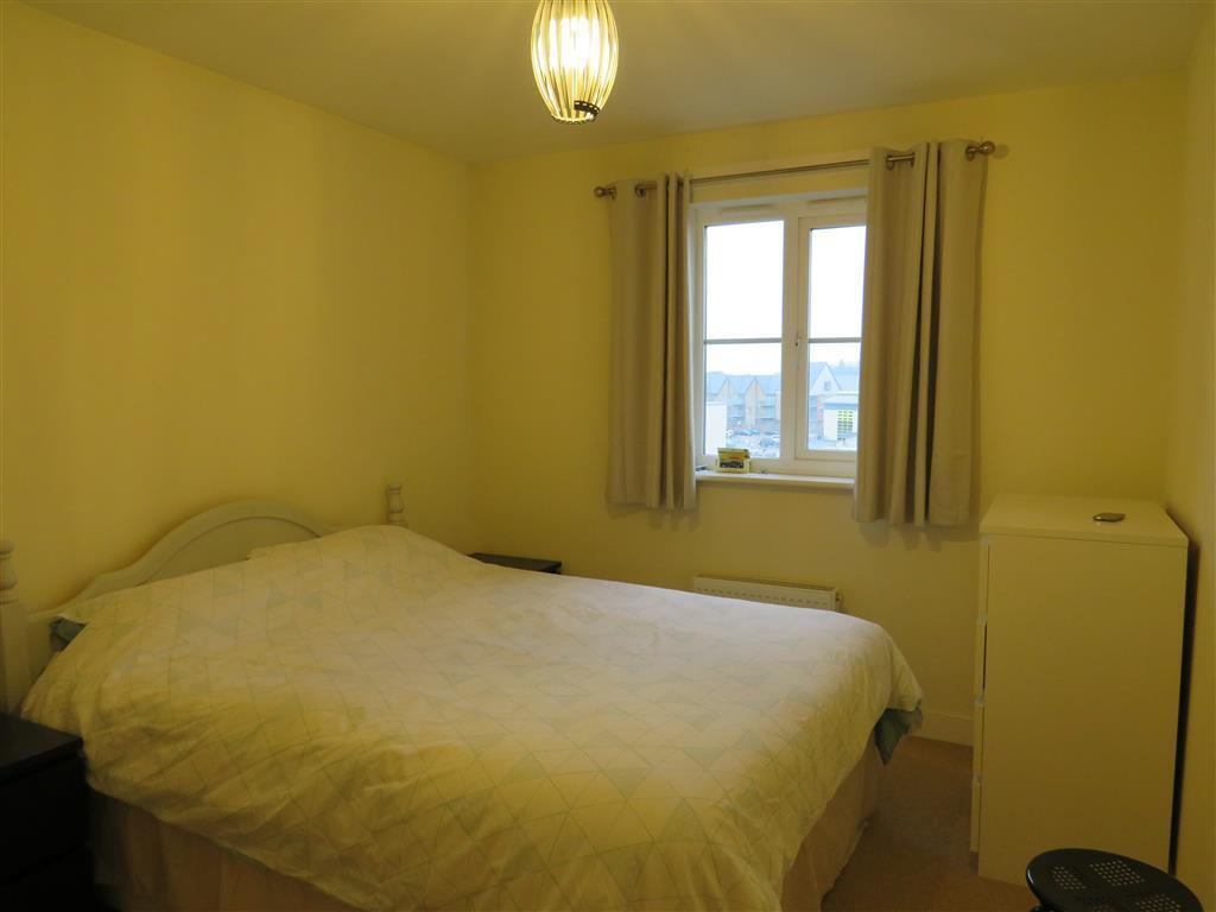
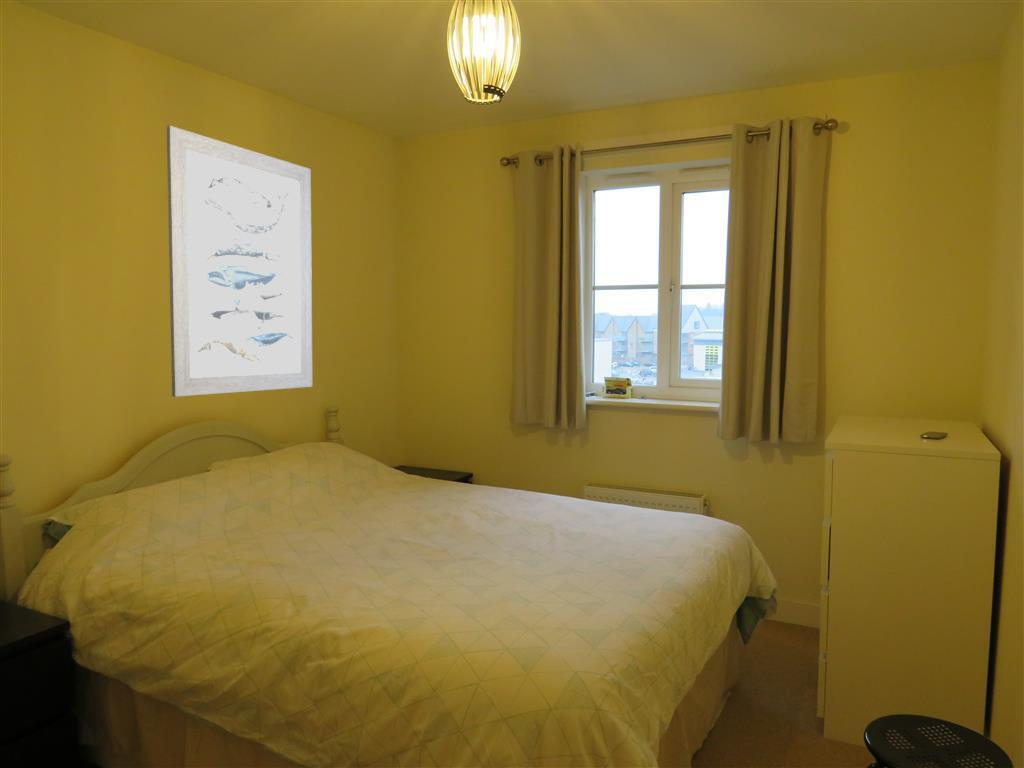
+ wall art [166,125,313,398]
